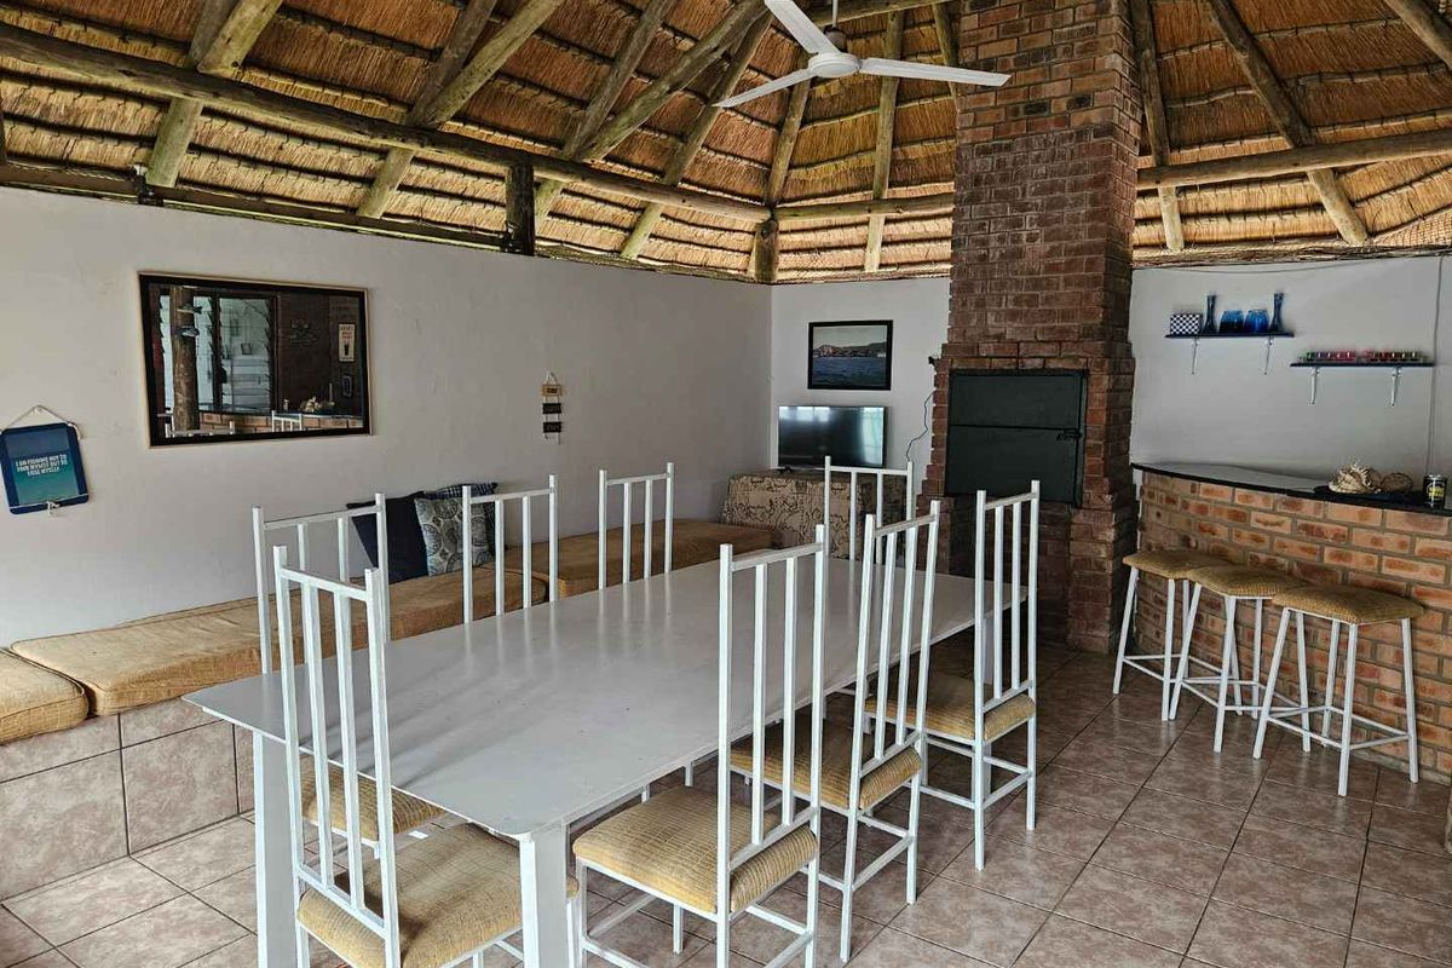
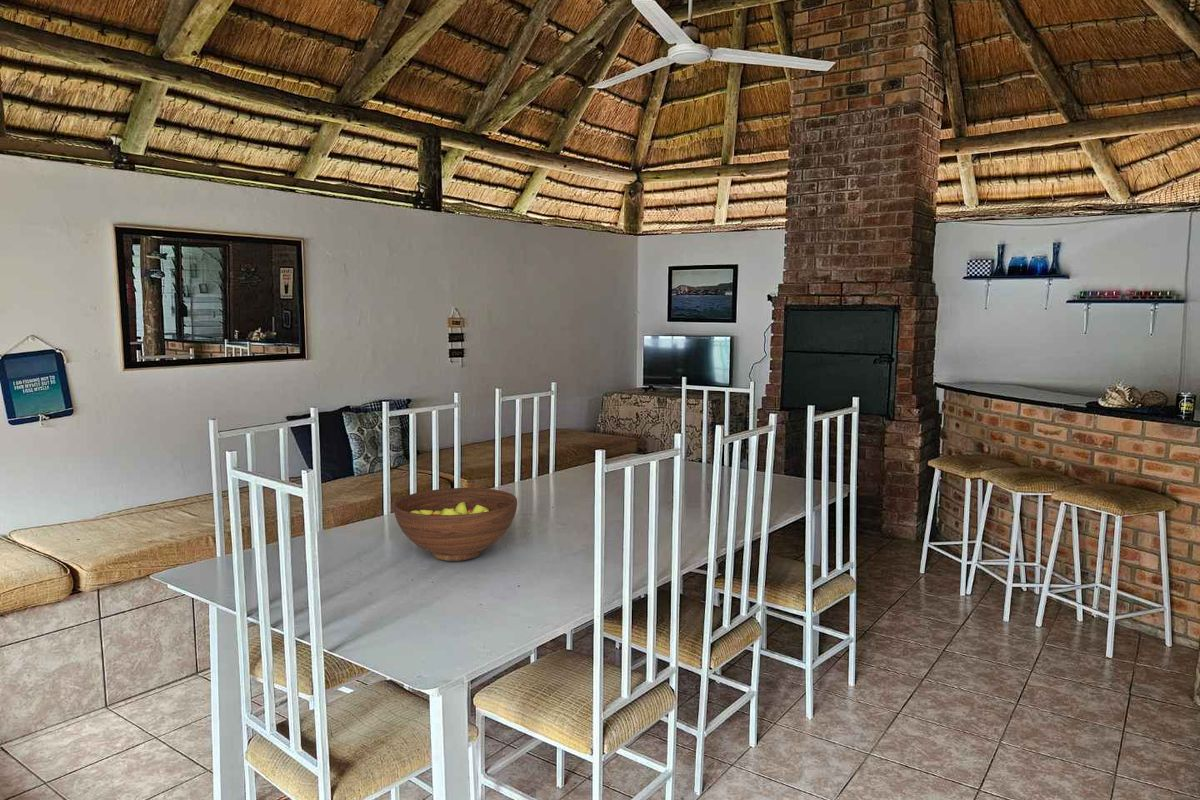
+ fruit bowl [393,487,518,562]
